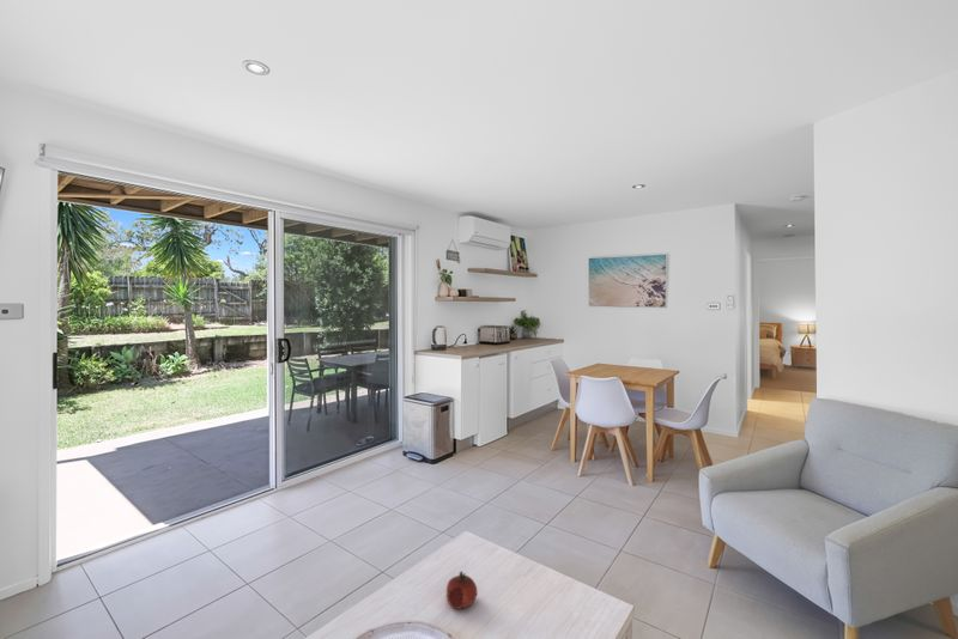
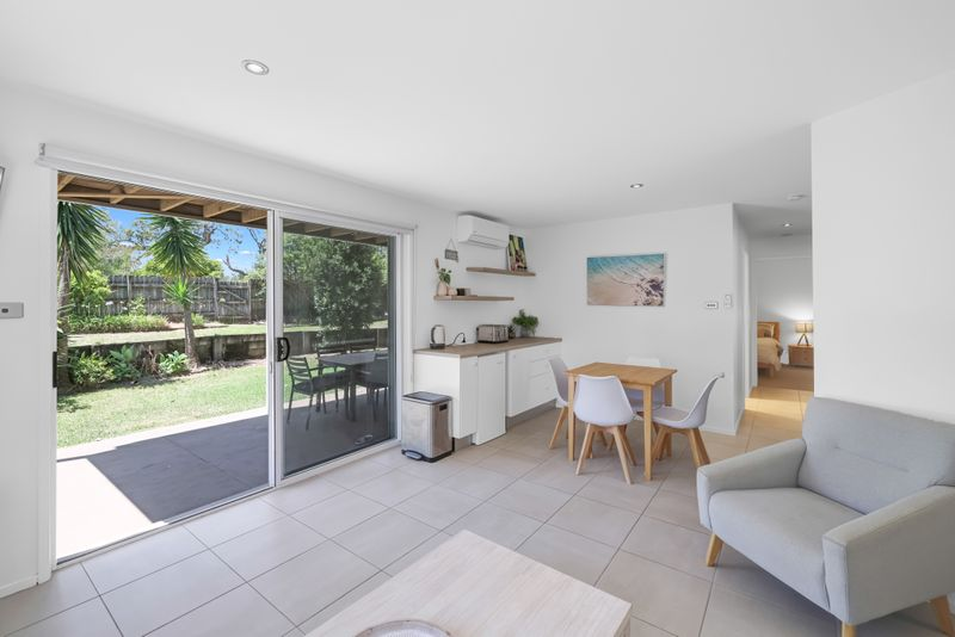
- fruit [445,570,478,610]
